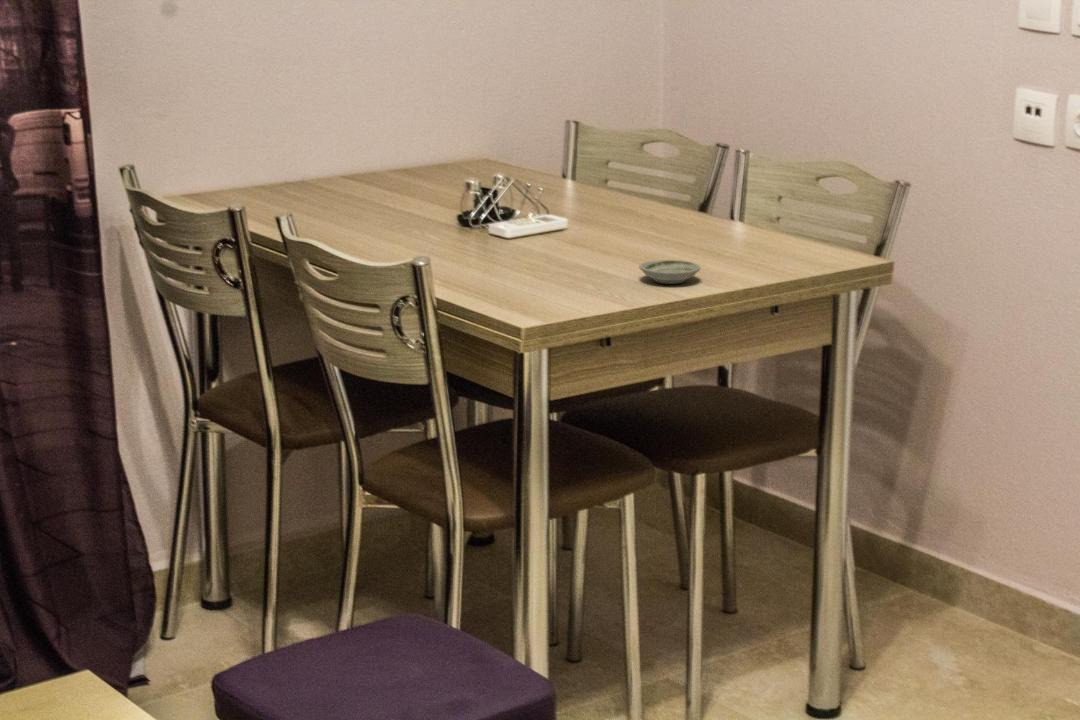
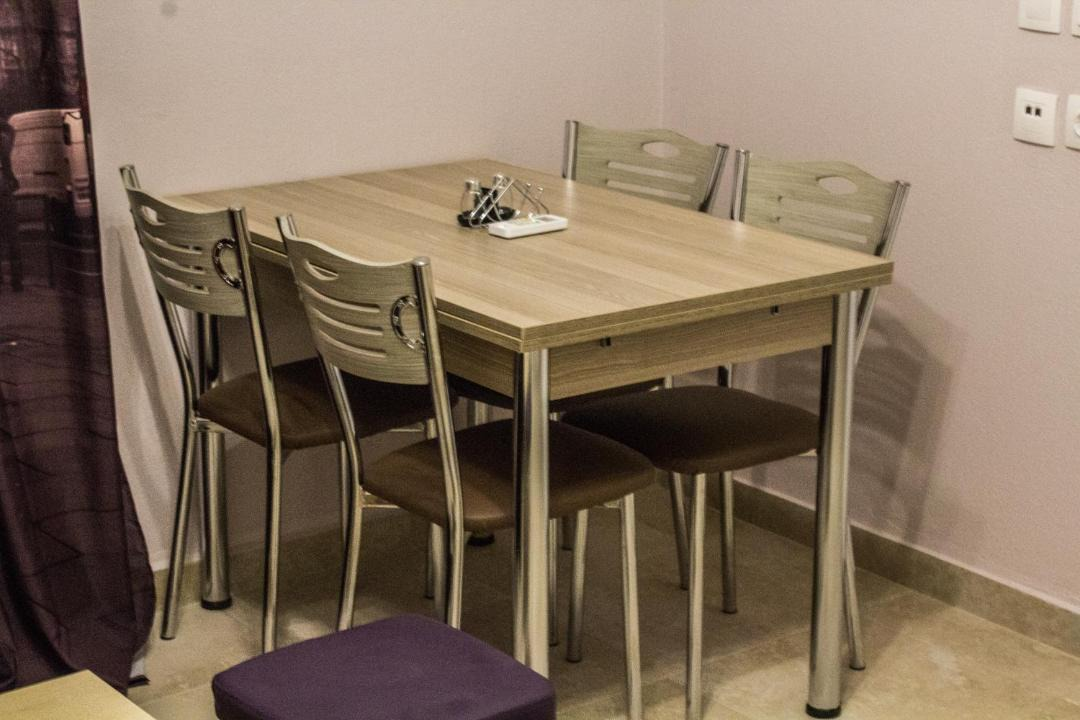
- saucer [638,259,701,285]
